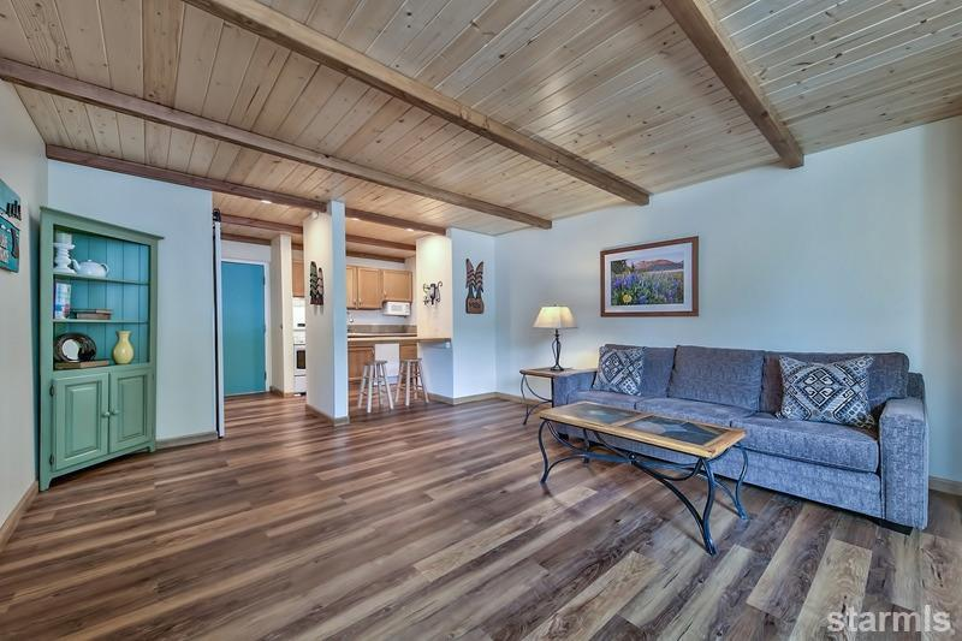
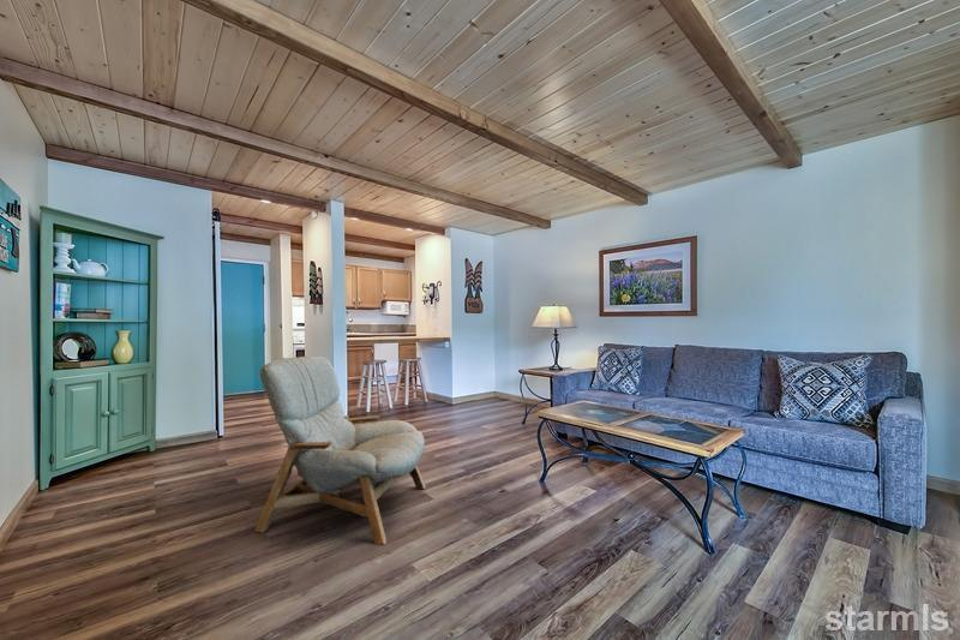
+ armchair [253,355,427,546]
